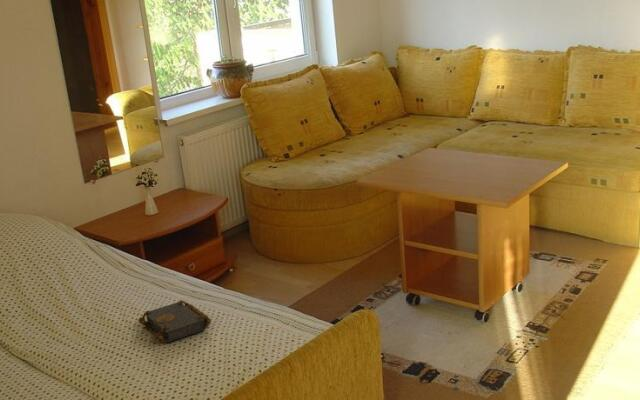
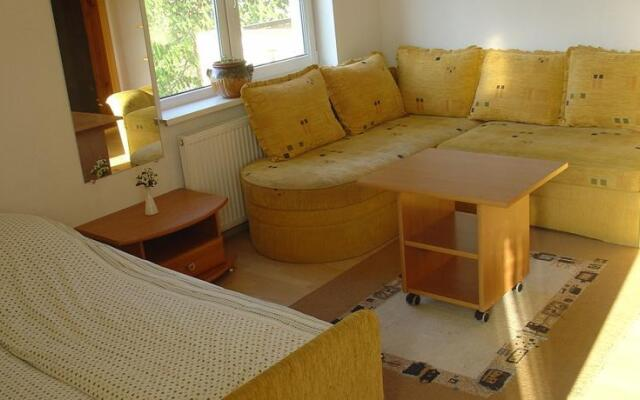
- book [137,299,212,343]
